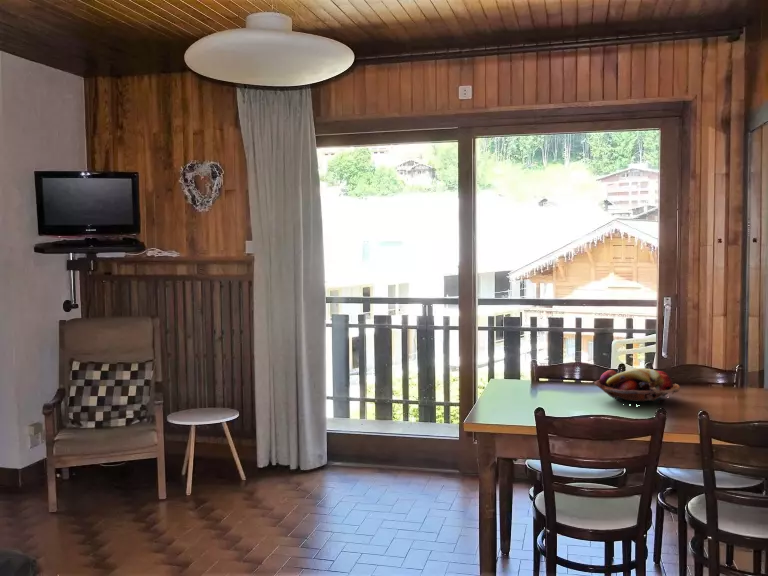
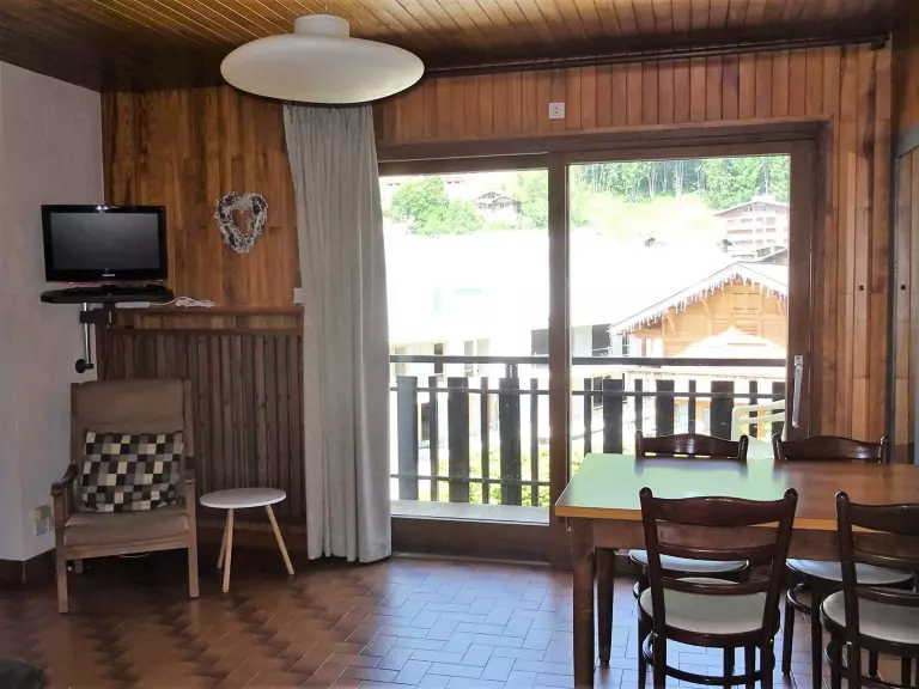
- fruit basket [593,367,681,407]
